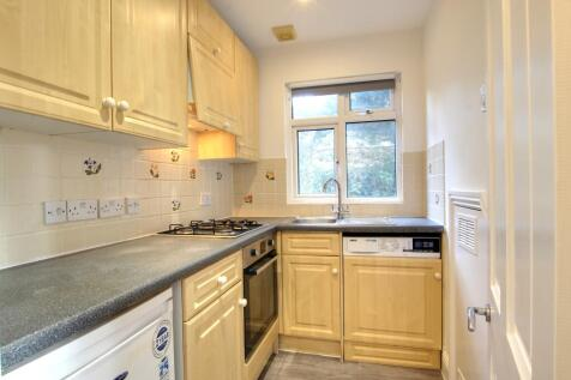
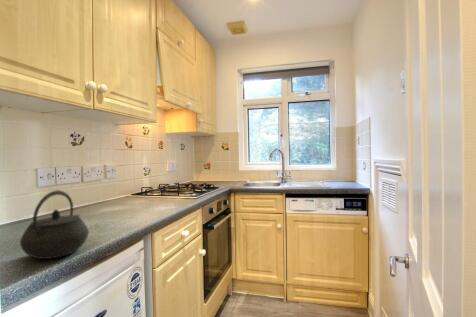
+ kettle [19,189,90,260]
